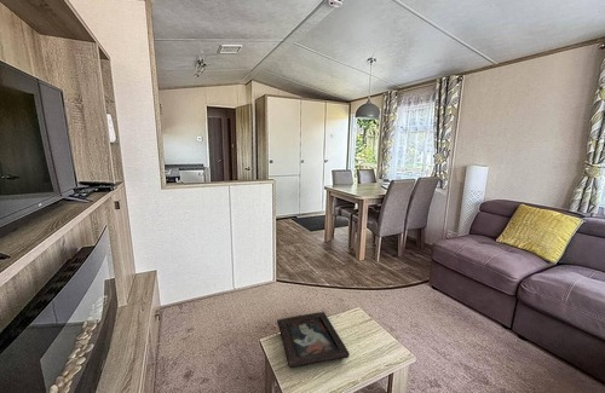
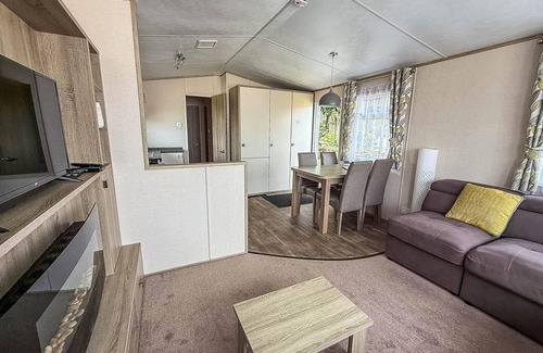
- decorative tray [276,311,351,369]
